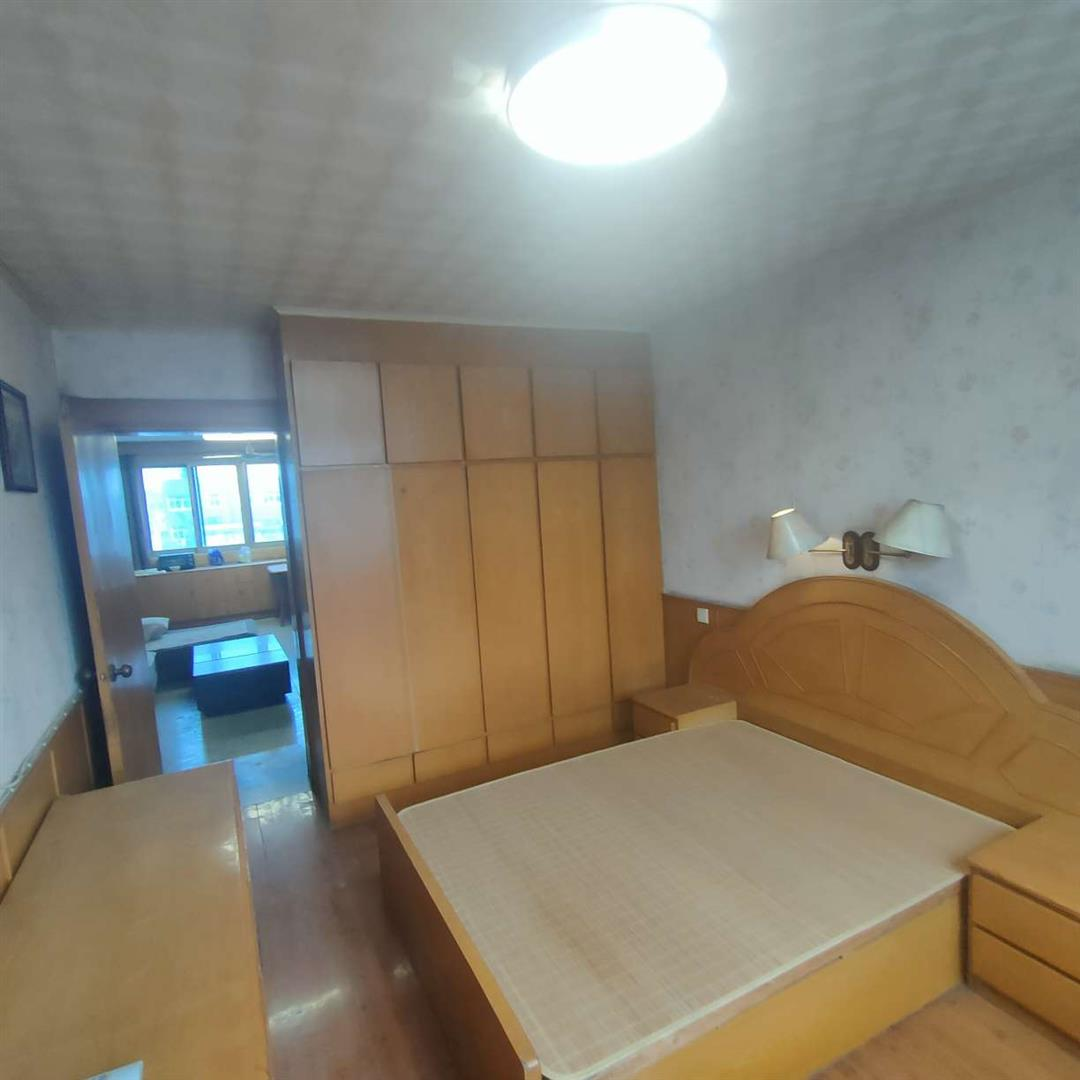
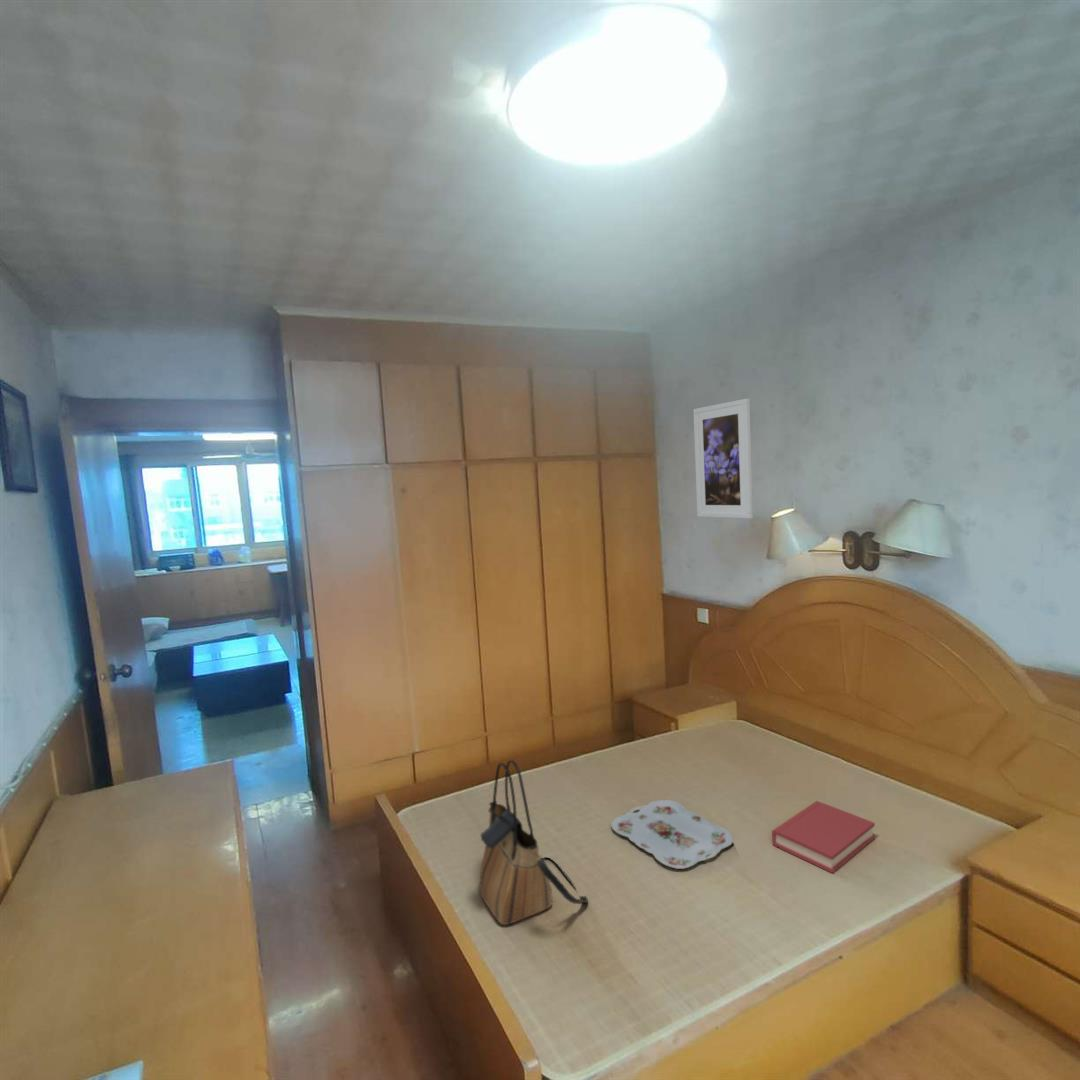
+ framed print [692,398,754,520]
+ serving tray [610,799,734,870]
+ hardback book [771,800,876,874]
+ tote bag [479,759,589,926]
